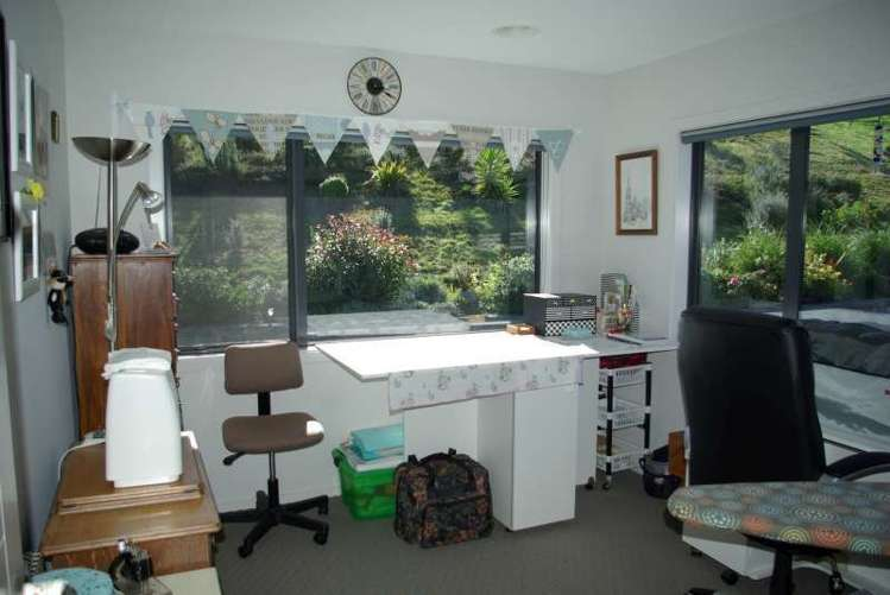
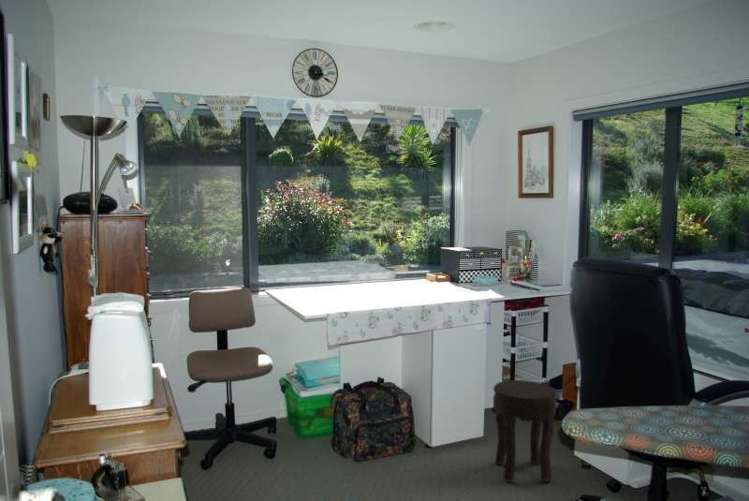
+ side table [492,379,558,483]
